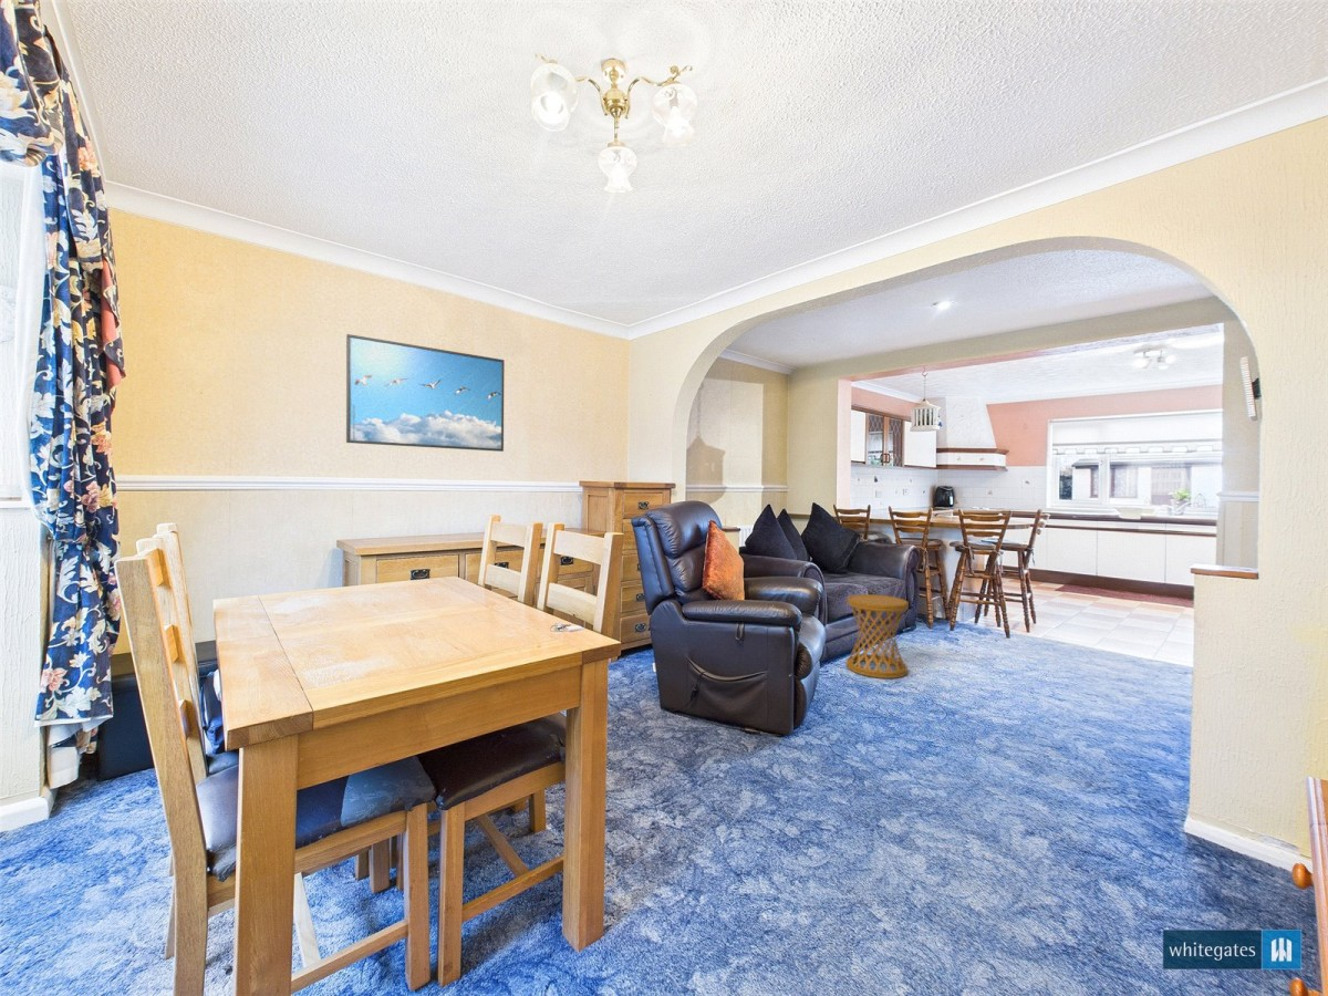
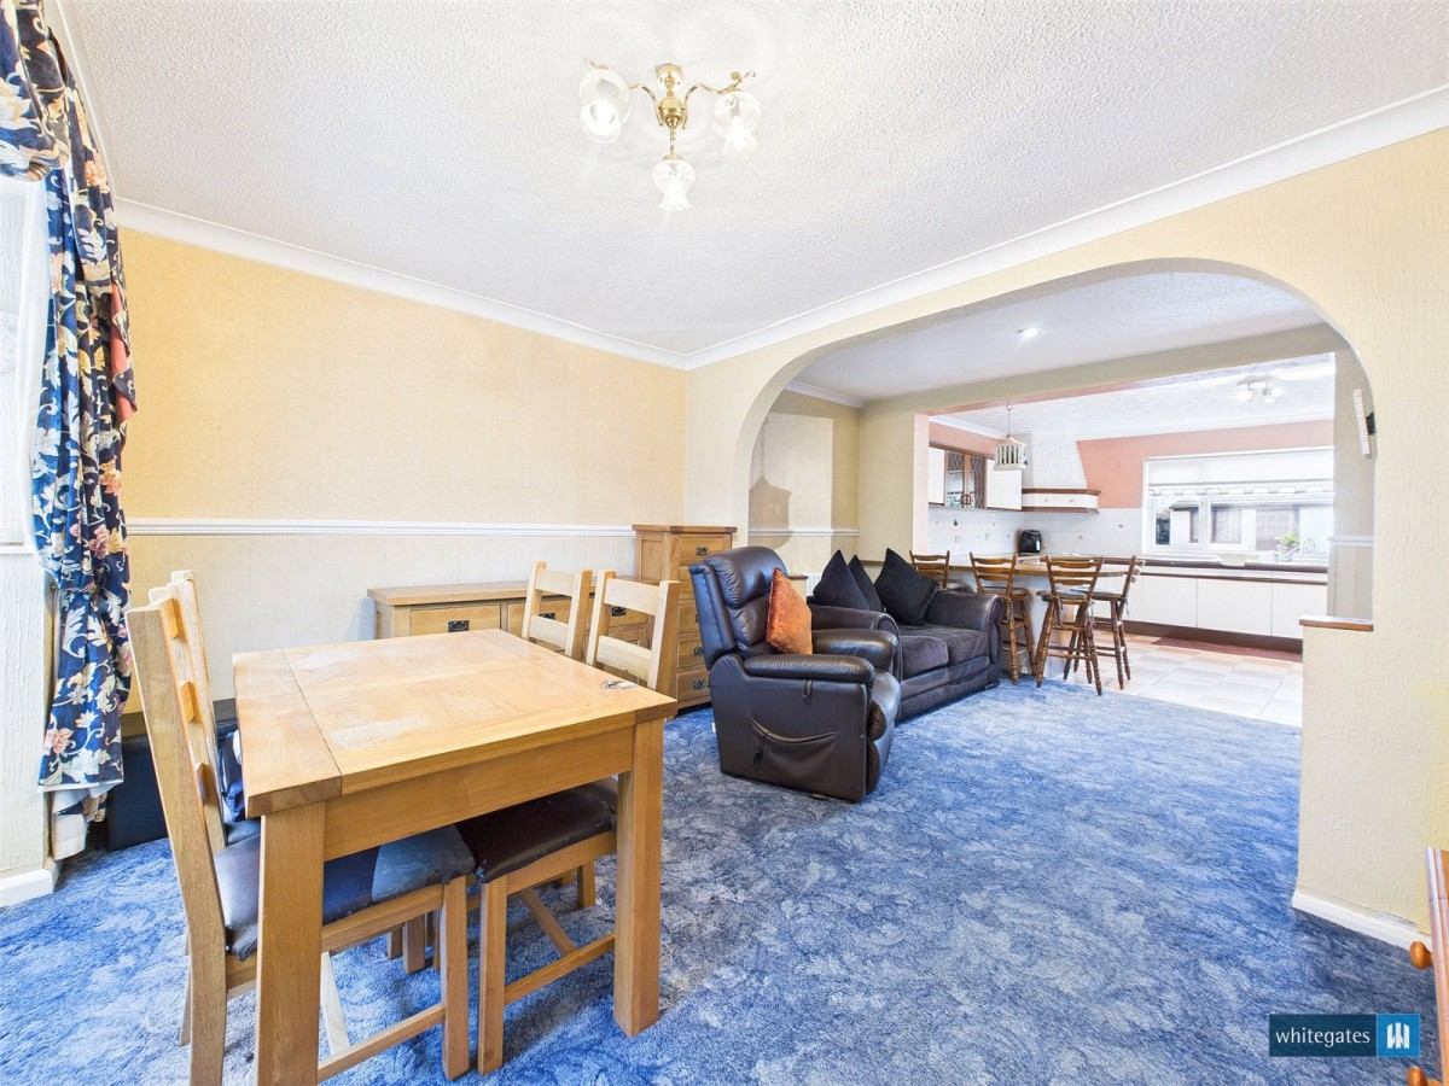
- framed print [345,333,506,453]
- side table [844,593,910,679]
